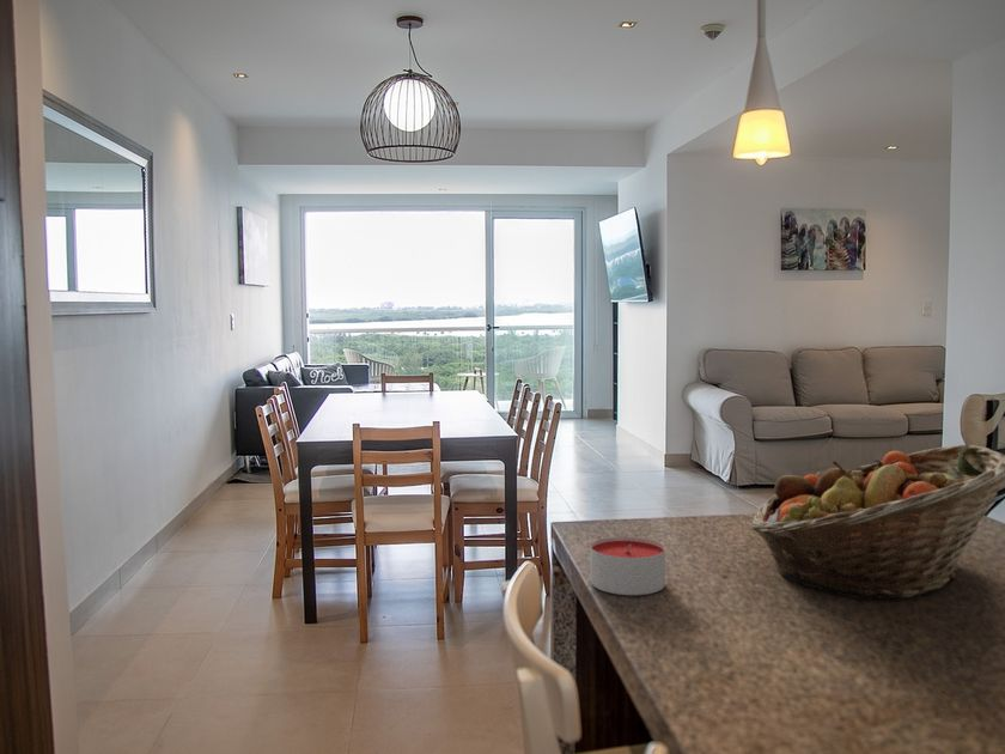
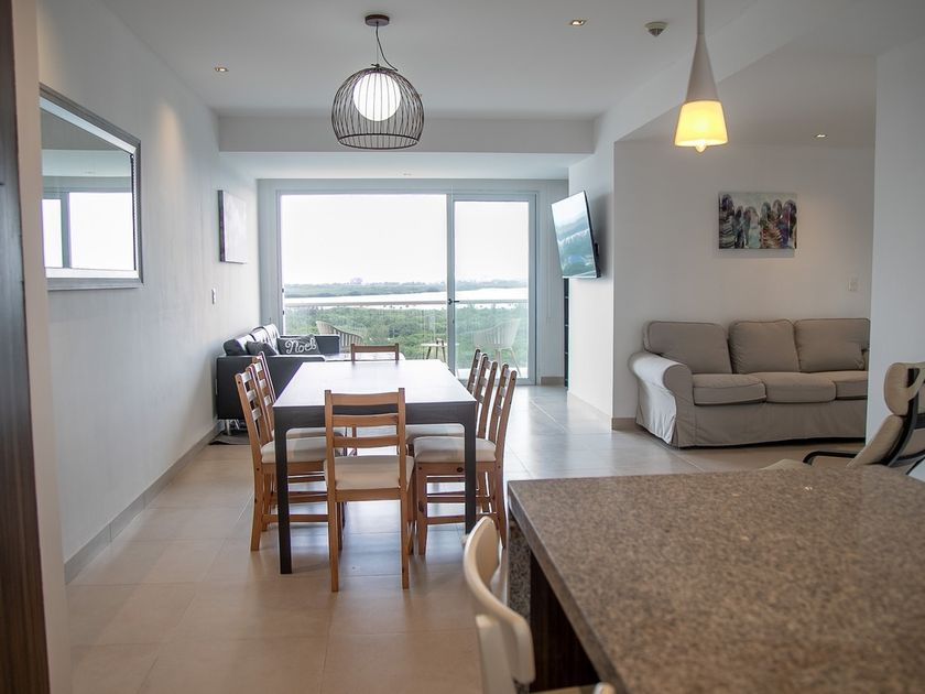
- candle [590,536,666,596]
- fruit basket [750,443,1005,601]
